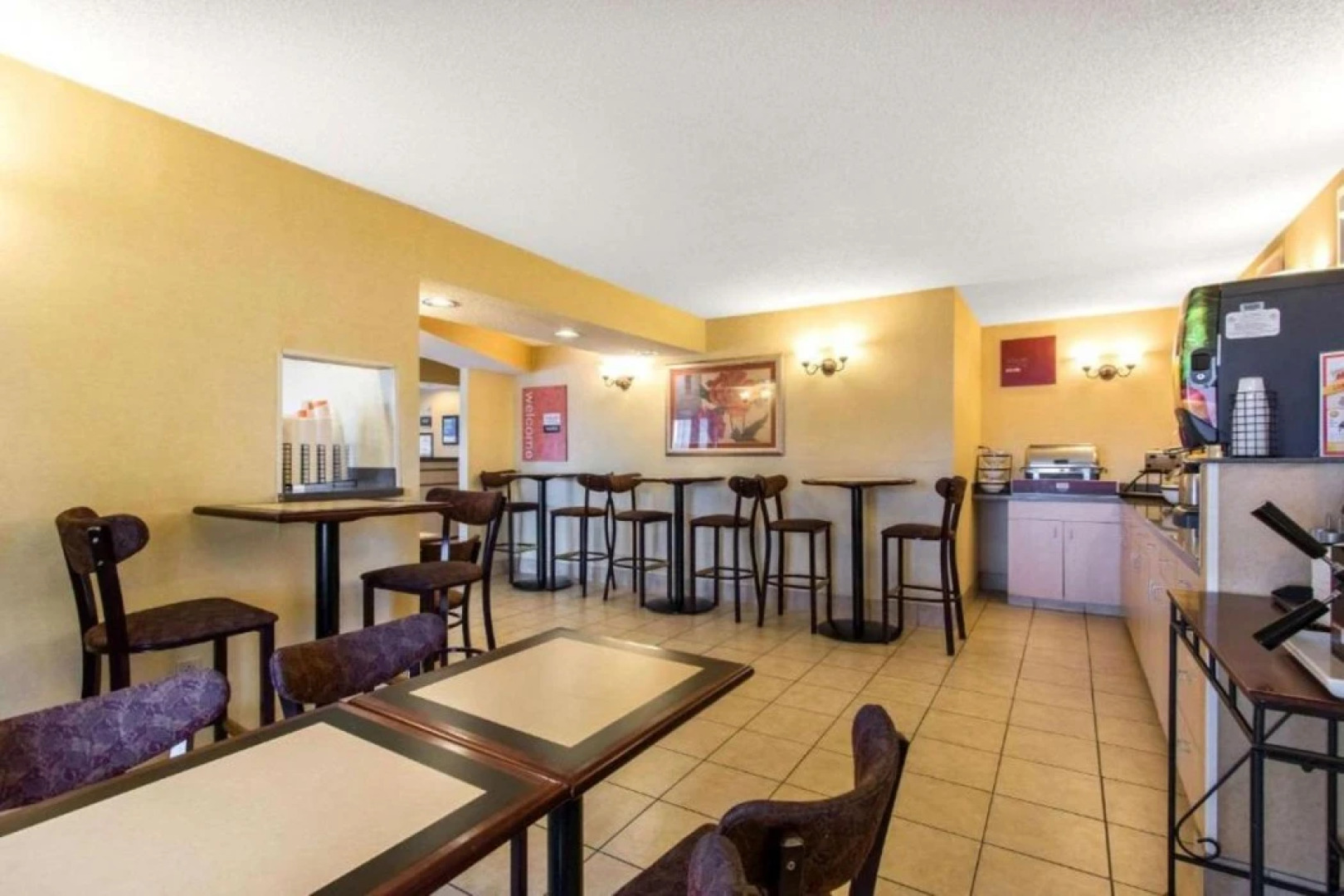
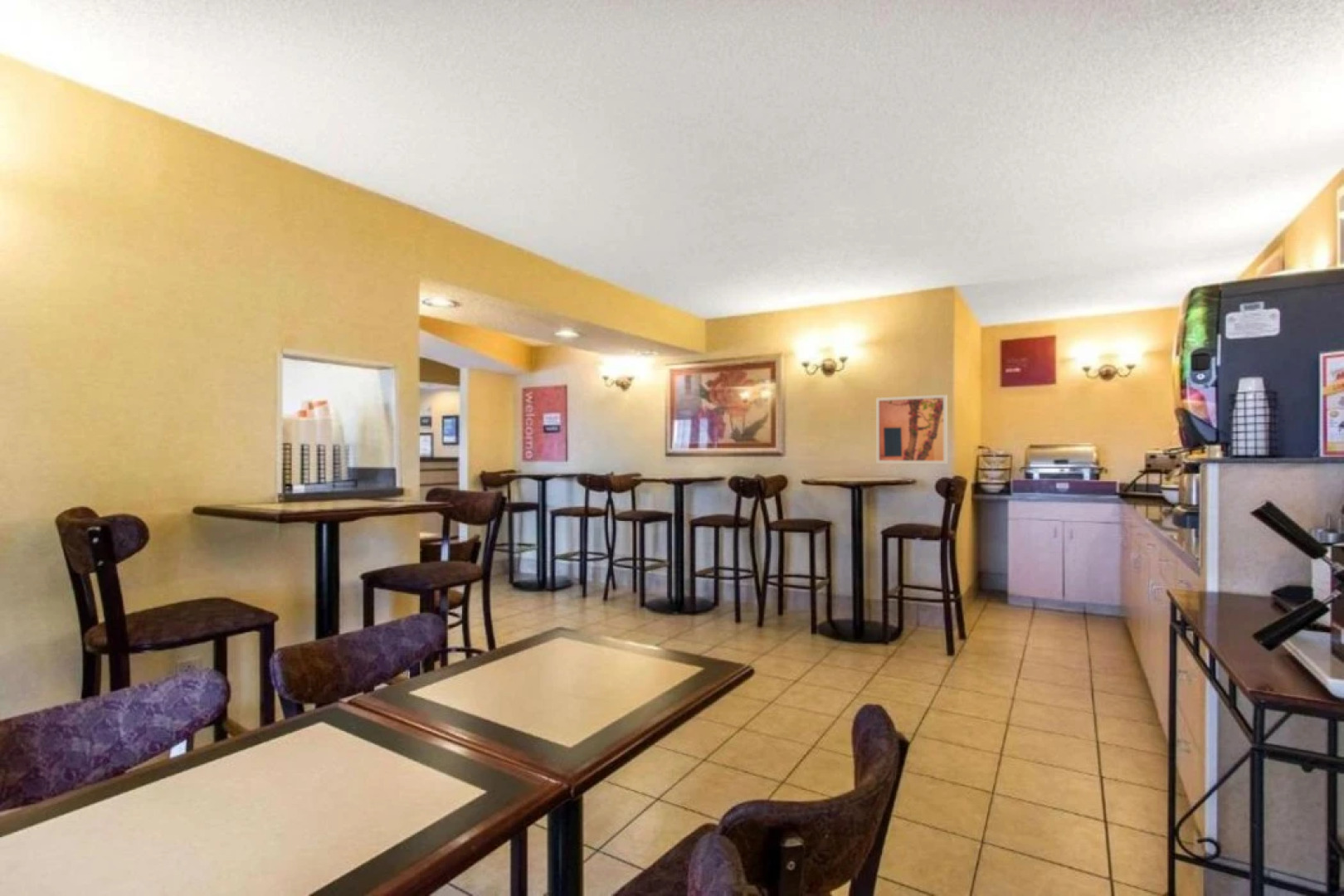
+ wall art [875,394,948,465]
